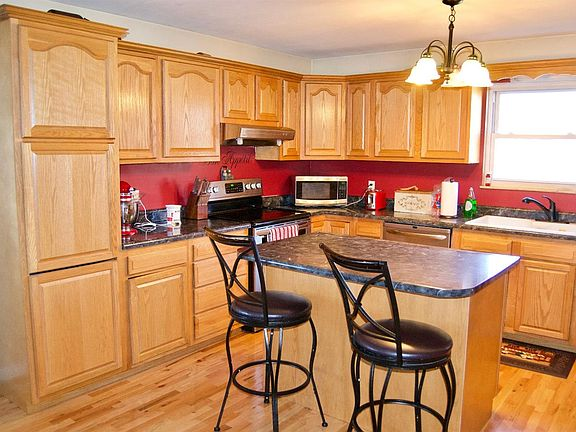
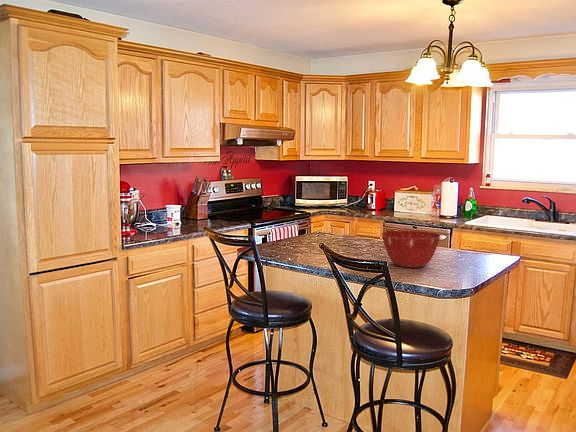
+ mixing bowl [380,230,442,269]
